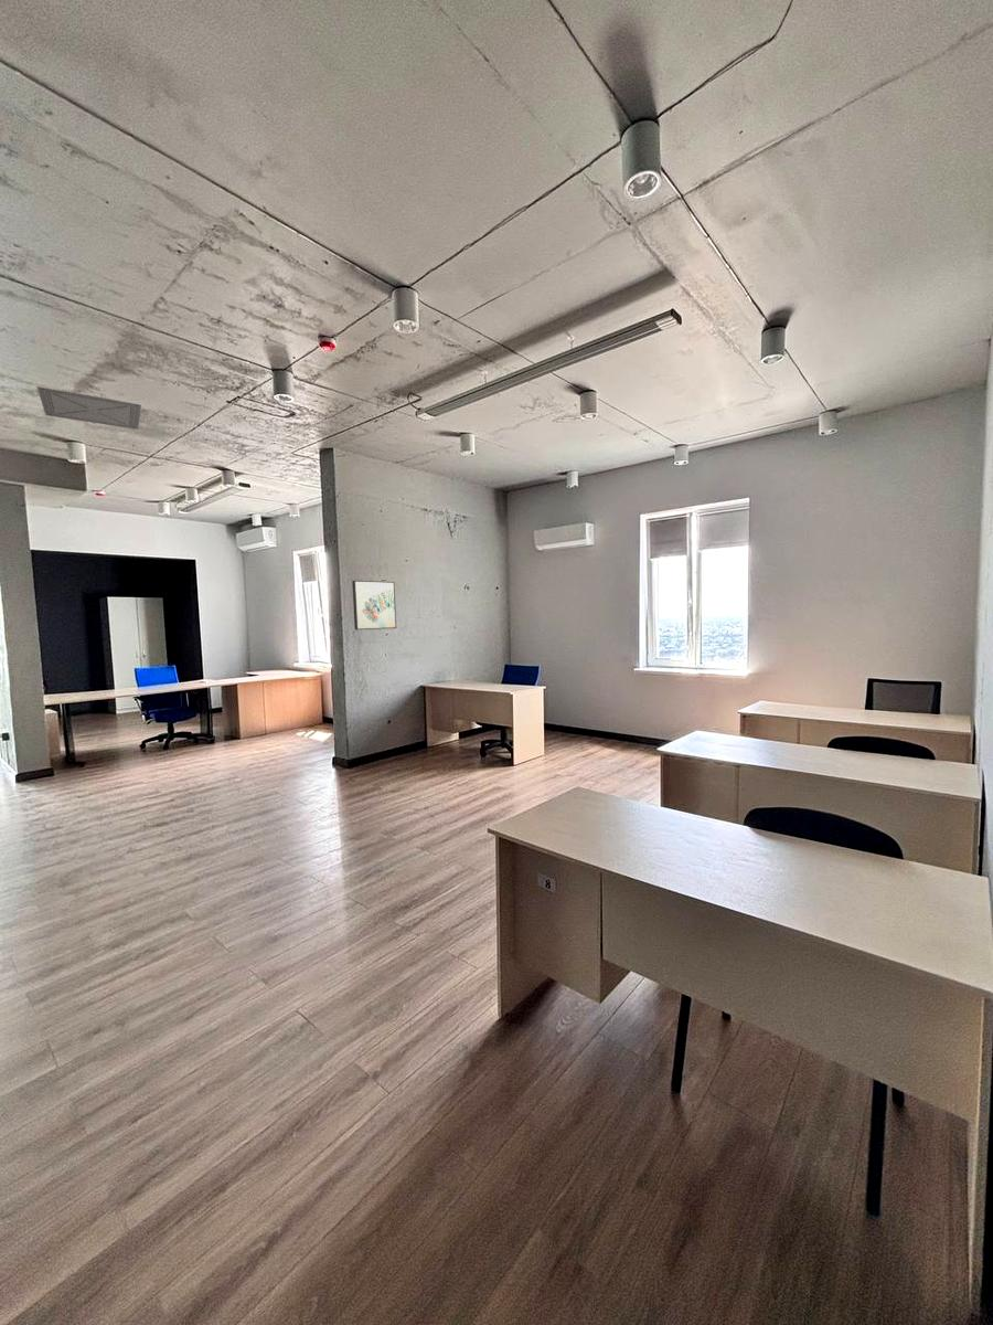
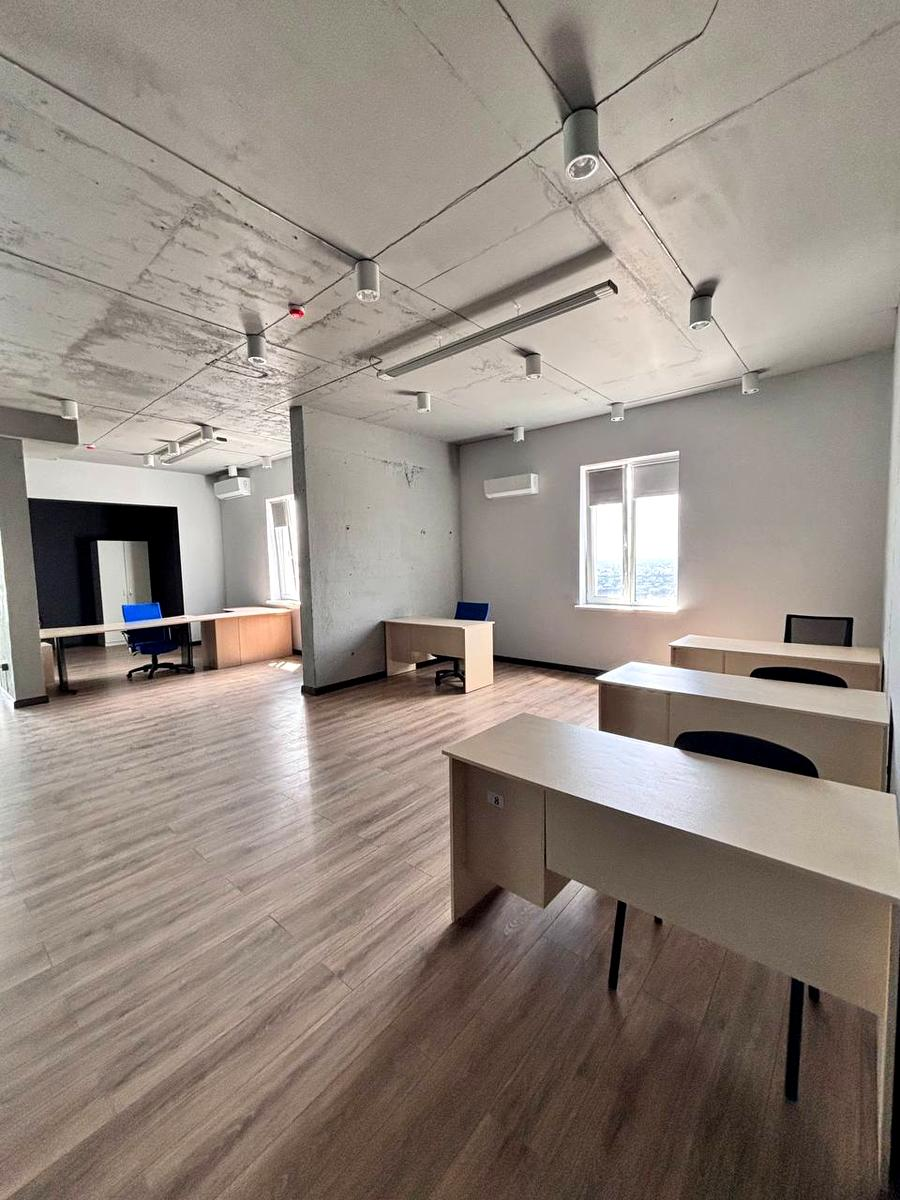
- wall art [351,580,397,630]
- ceiling vent [36,385,142,431]
